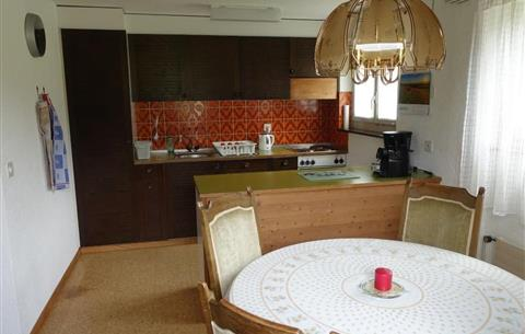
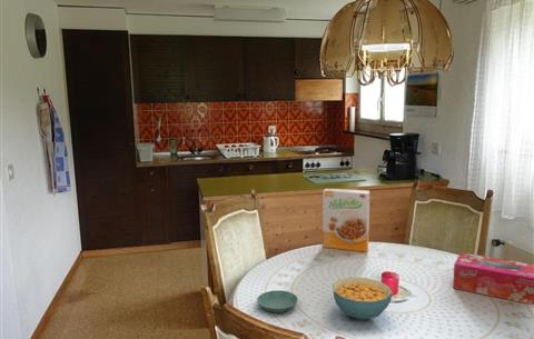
+ cereal bowl [332,277,393,321]
+ tissue box [452,251,534,306]
+ saucer [256,289,299,313]
+ cereal box [322,188,370,253]
